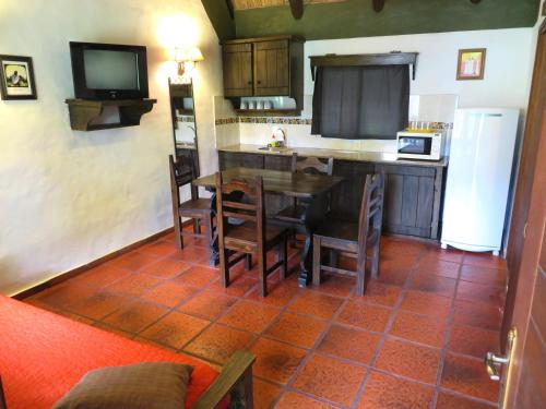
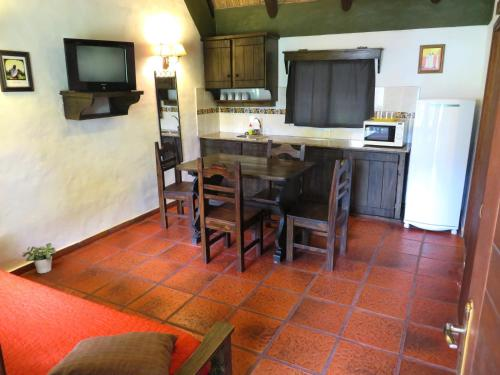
+ potted plant [22,242,57,274]
